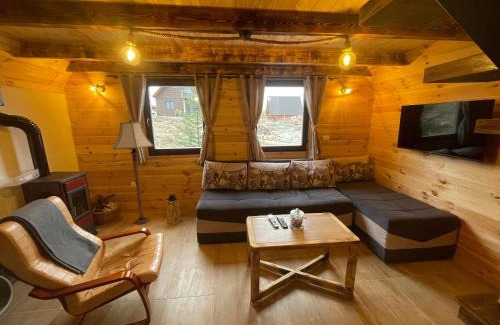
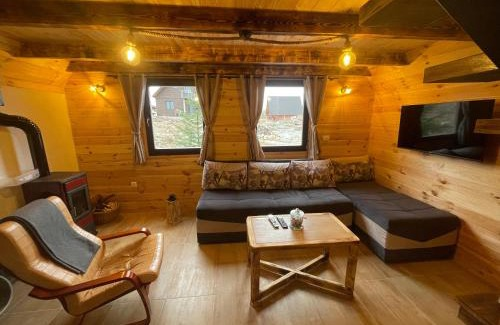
- floor lamp [112,118,155,225]
